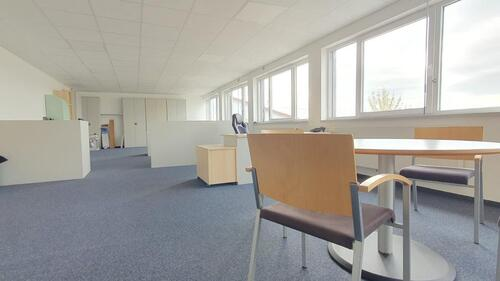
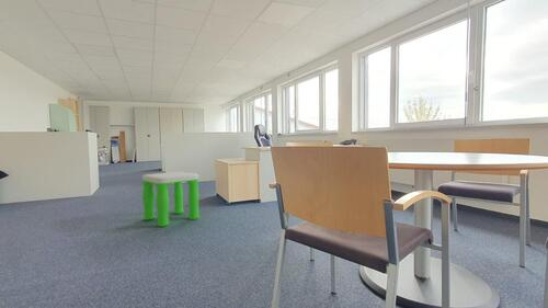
+ stool [141,171,201,228]
